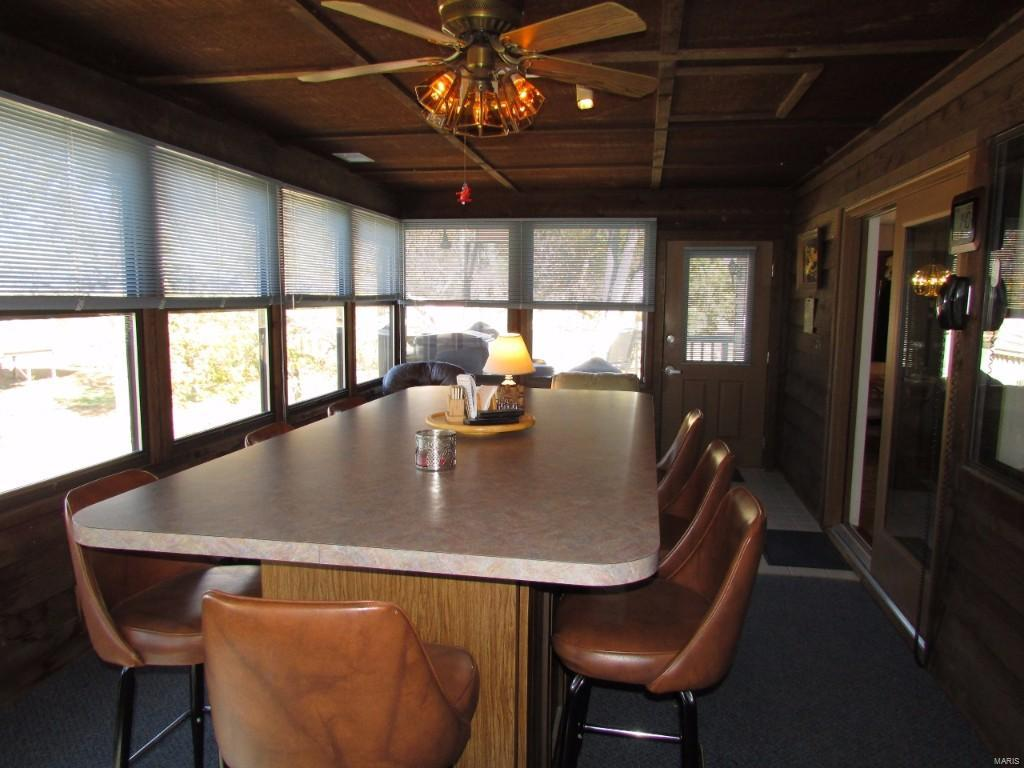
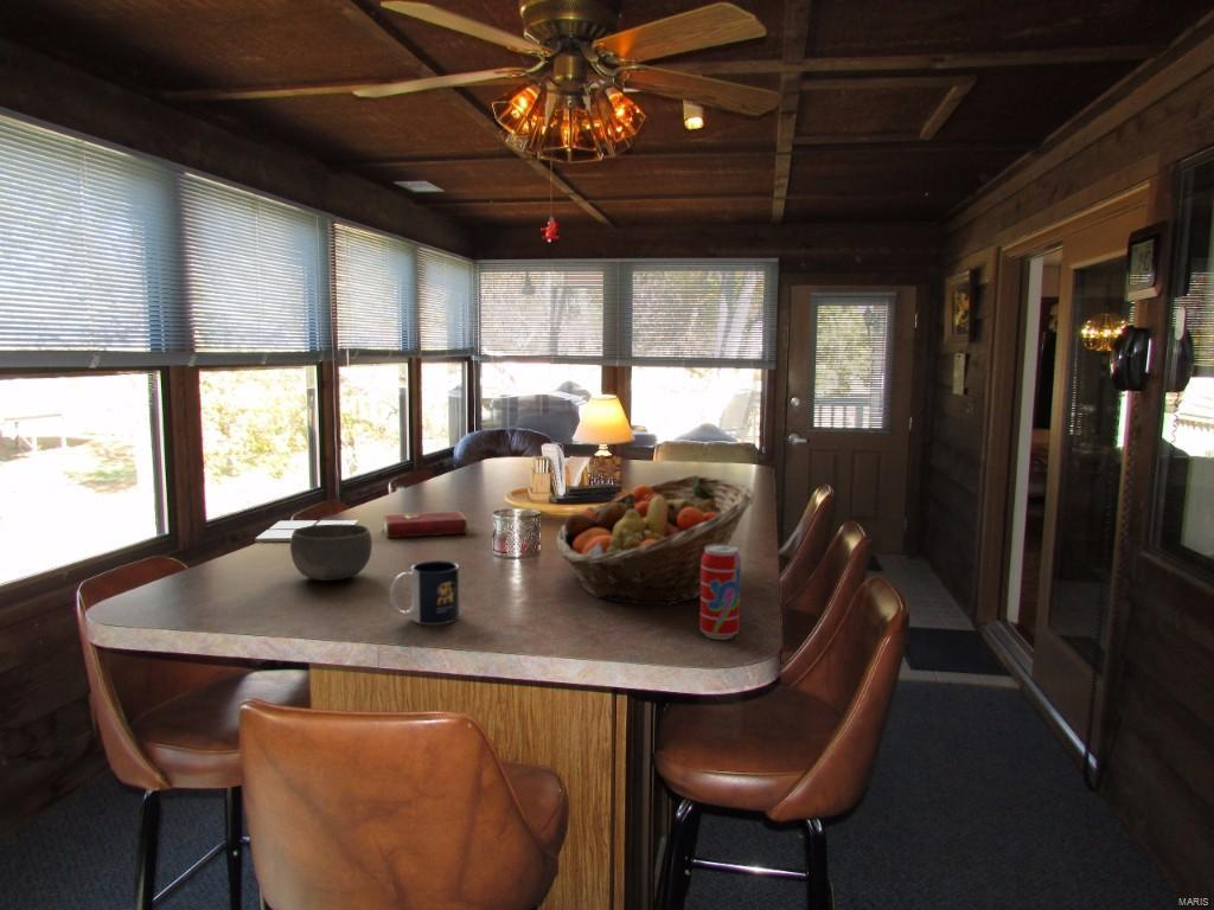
+ hardcover book [382,510,468,539]
+ bowl [289,524,373,582]
+ beverage can [698,544,742,641]
+ mug [389,559,460,626]
+ fruit basket [555,474,755,607]
+ drink coaster [254,519,359,543]
